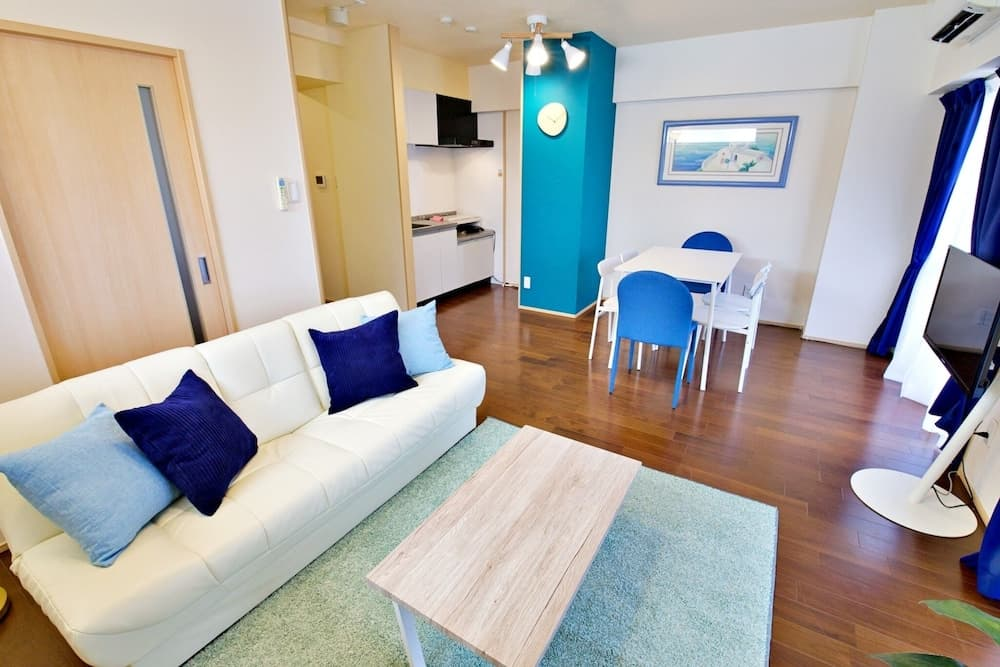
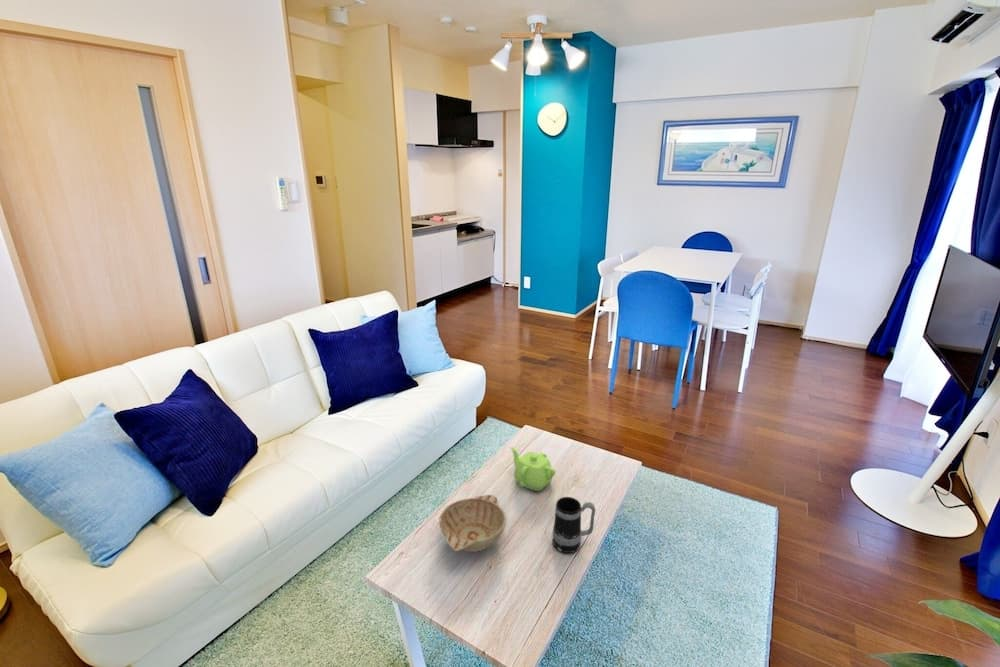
+ decorative bowl [438,494,508,553]
+ mug [552,496,597,554]
+ teapot [509,446,557,492]
